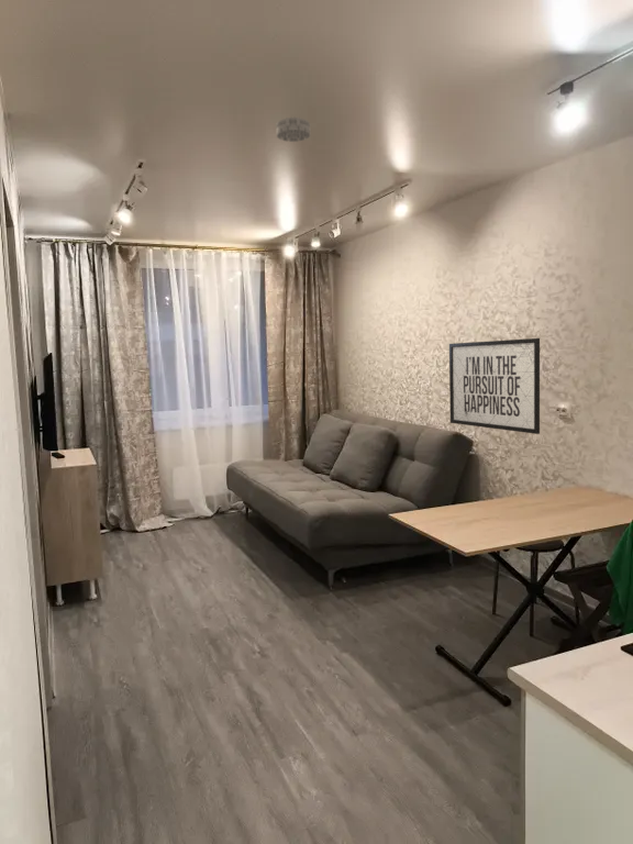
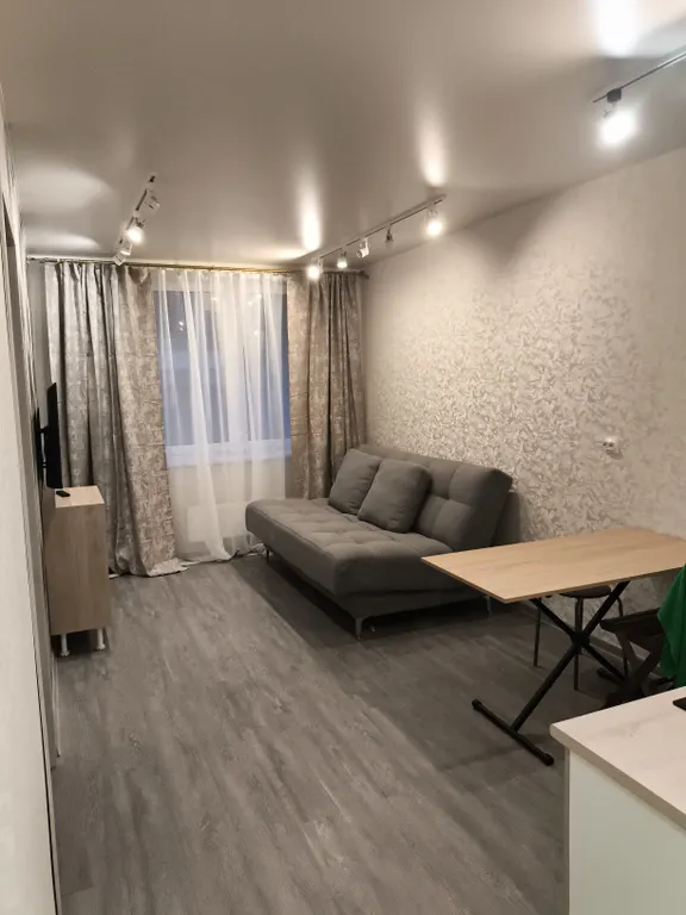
- mirror [448,337,541,435]
- smoke detector [275,116,311,143]
